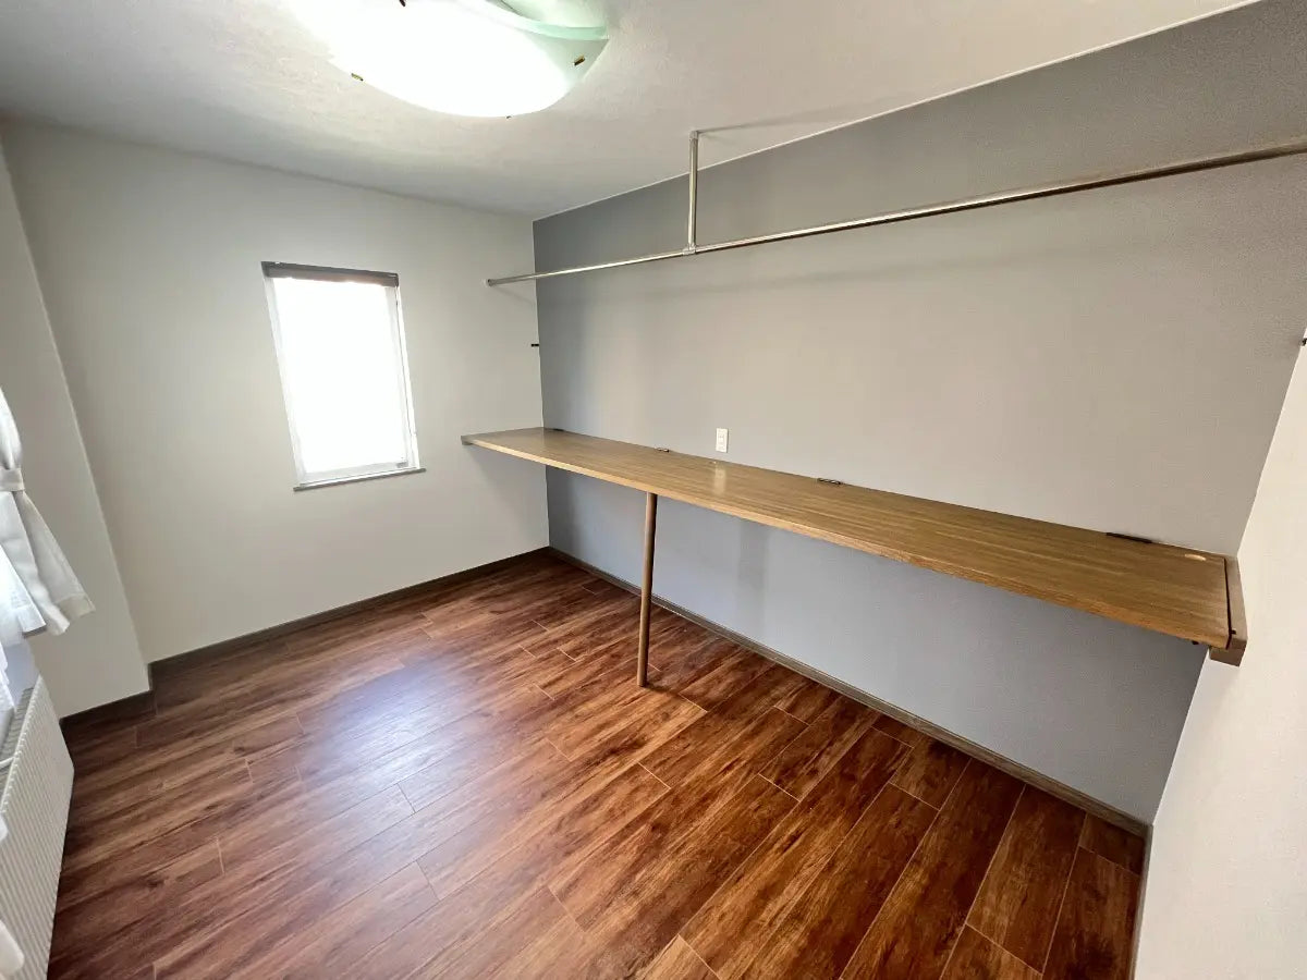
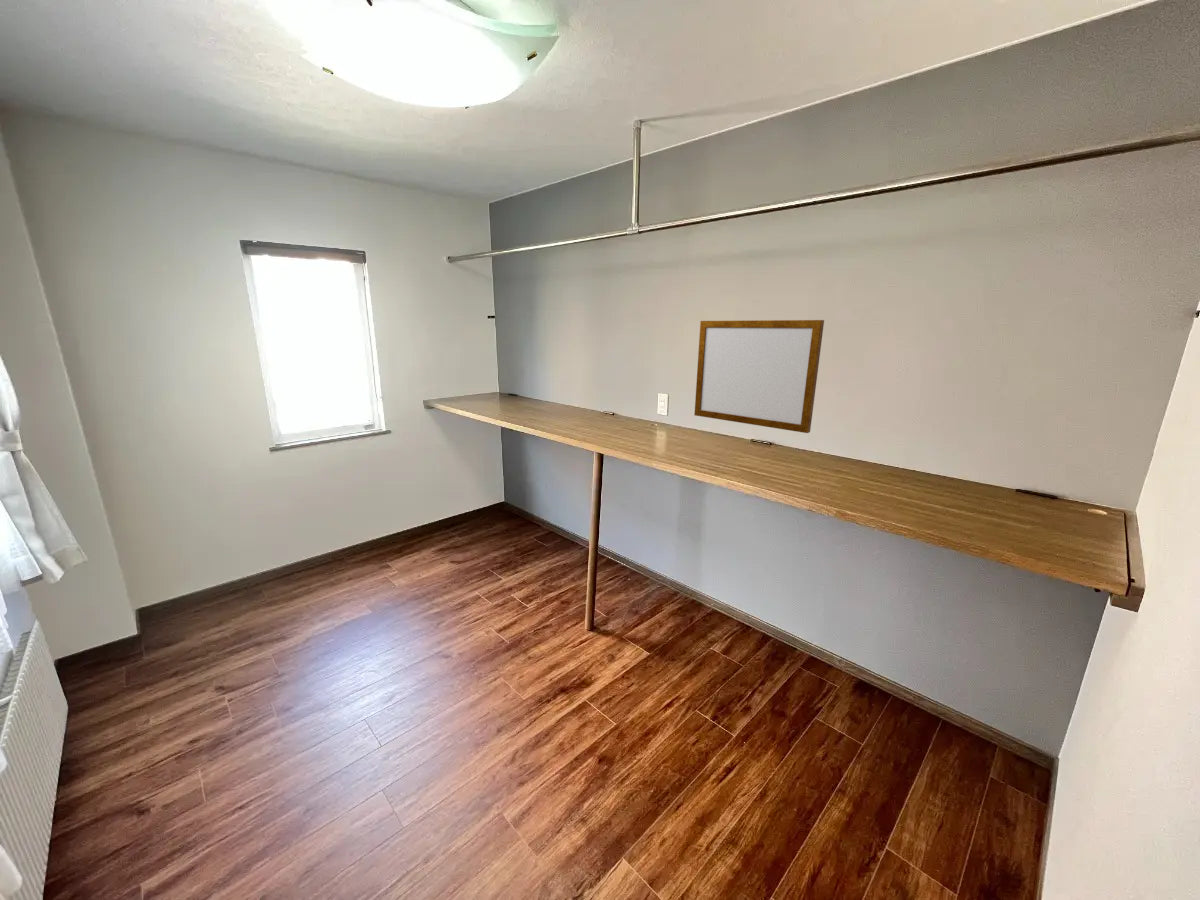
+ writing board [693,319,825,434]
